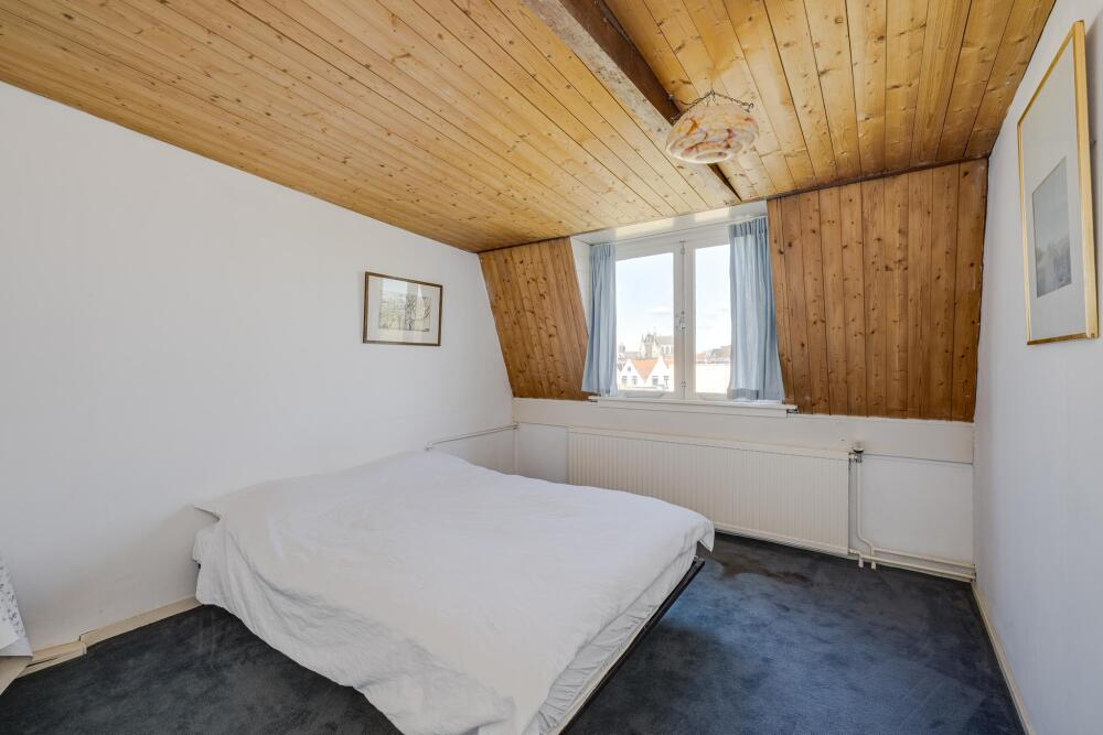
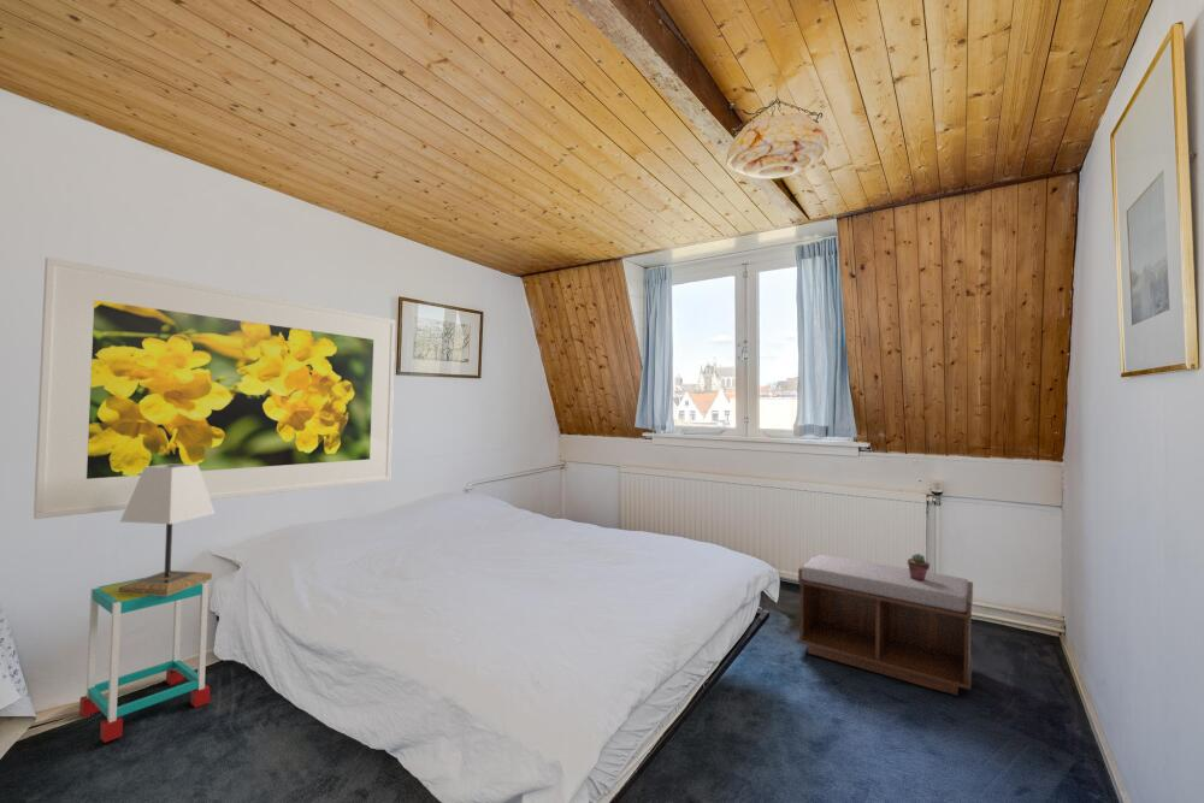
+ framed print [33,256,396,520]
+ potted succulent [907,553,931,580]
+ side table [78,569,212,744]
+ lamp [118,464,217,596]
+ bench [796,554,974,697]
